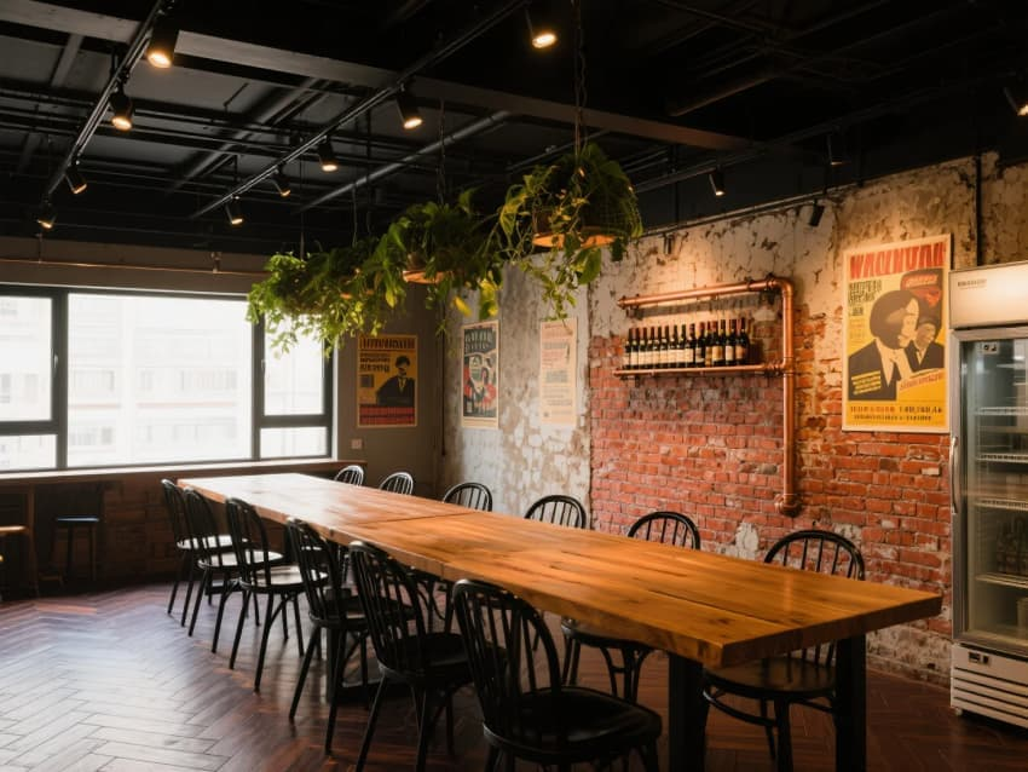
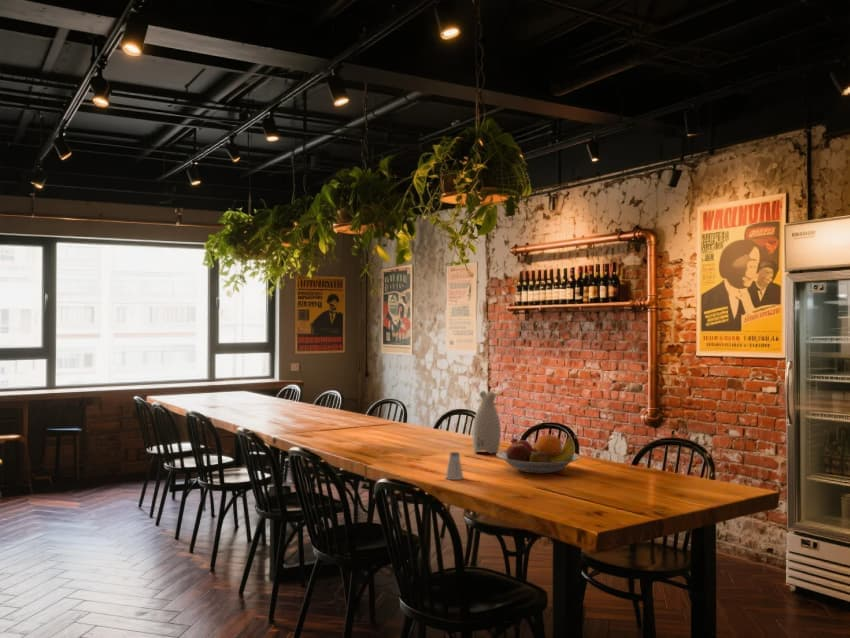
+ vase [472,390,502,455]
+ fruit bowl [495,434,581,474]
+ saltshaker [444,451,464,481]
